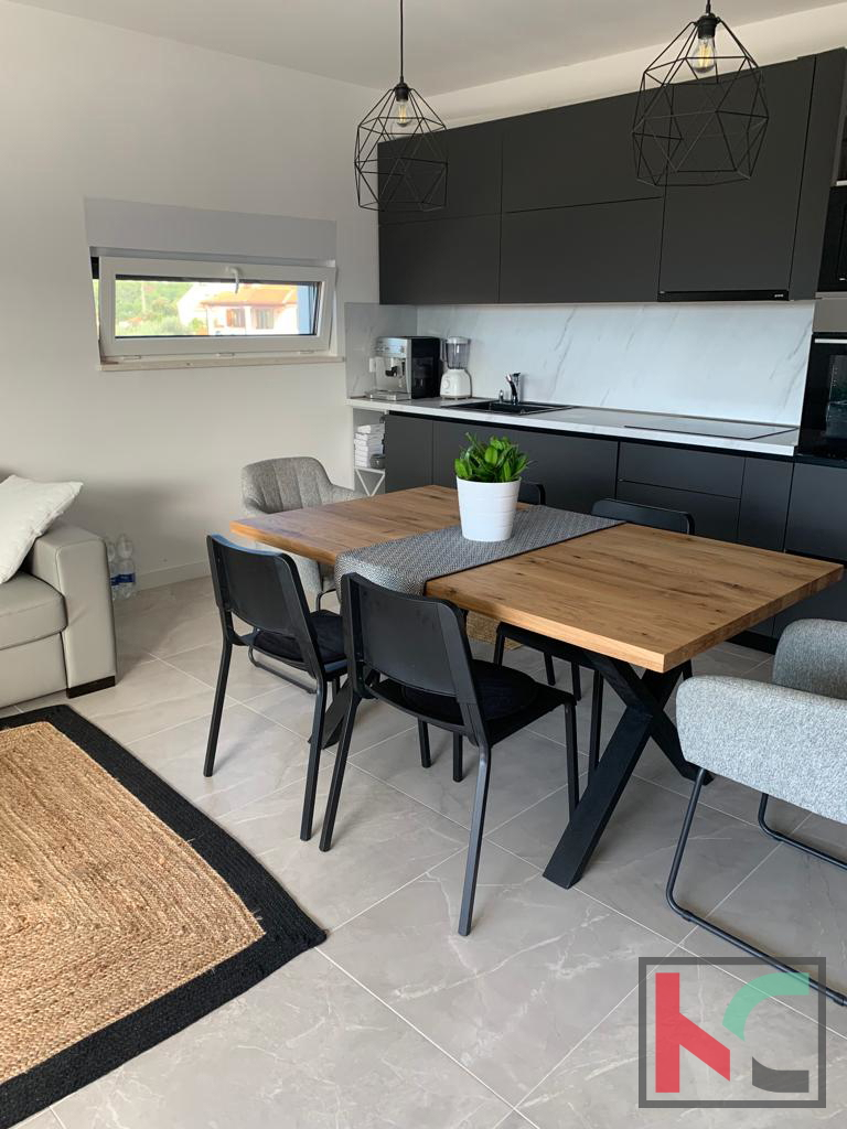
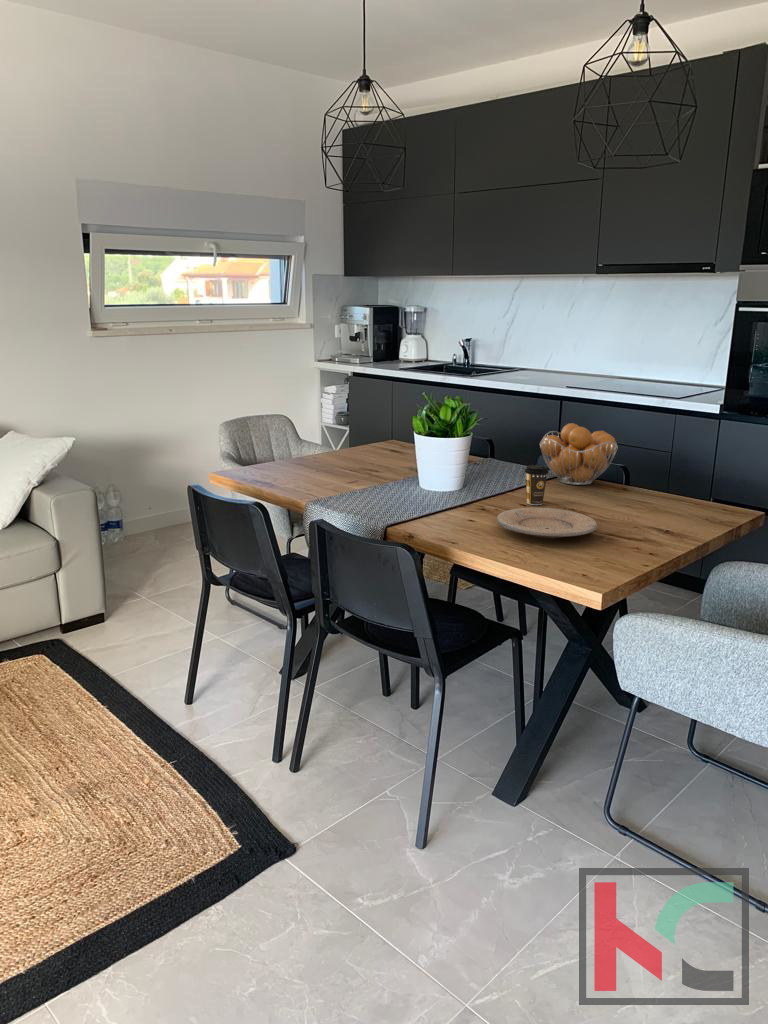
+ fruit basket [539,422,619,486]
+ coffee cup [523,464,550,506]
+ plate [496,507,598,539]
